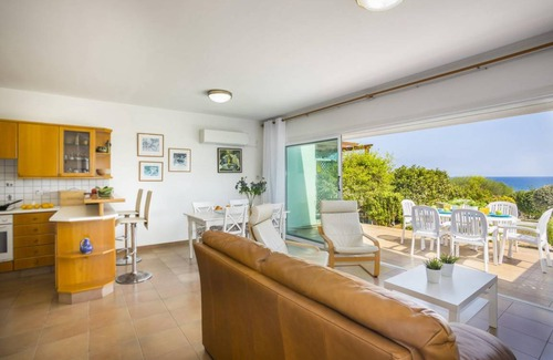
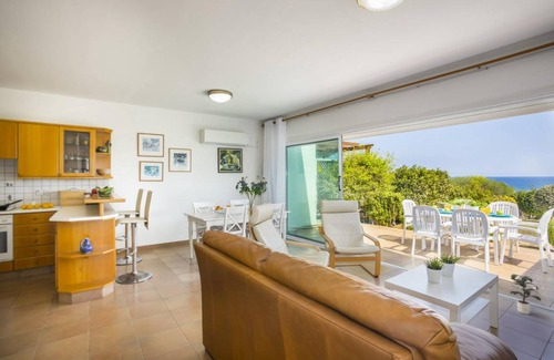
+ potted plant [510,272,542,316]
